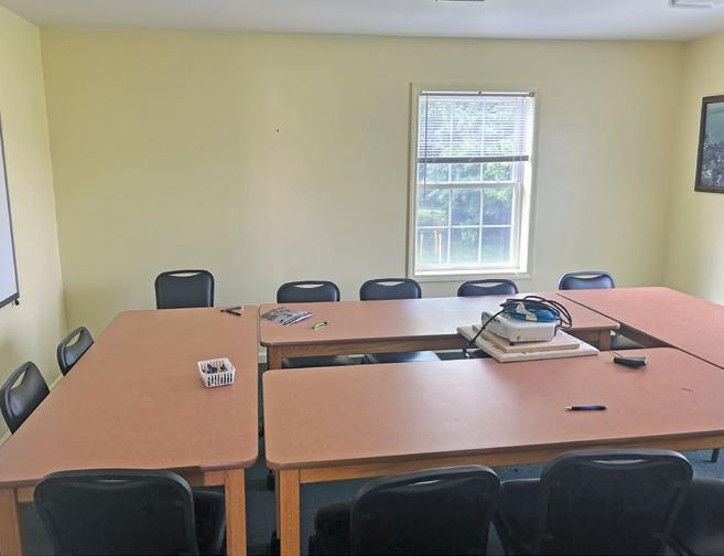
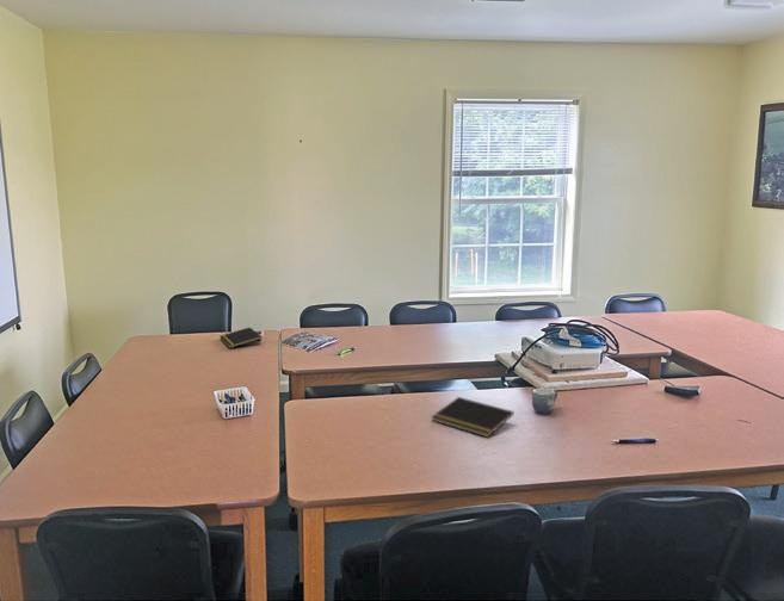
+ notepad [220,327,263,349]
+ notepad [430,396,514,438]
+ mug [531,388,558,415]
